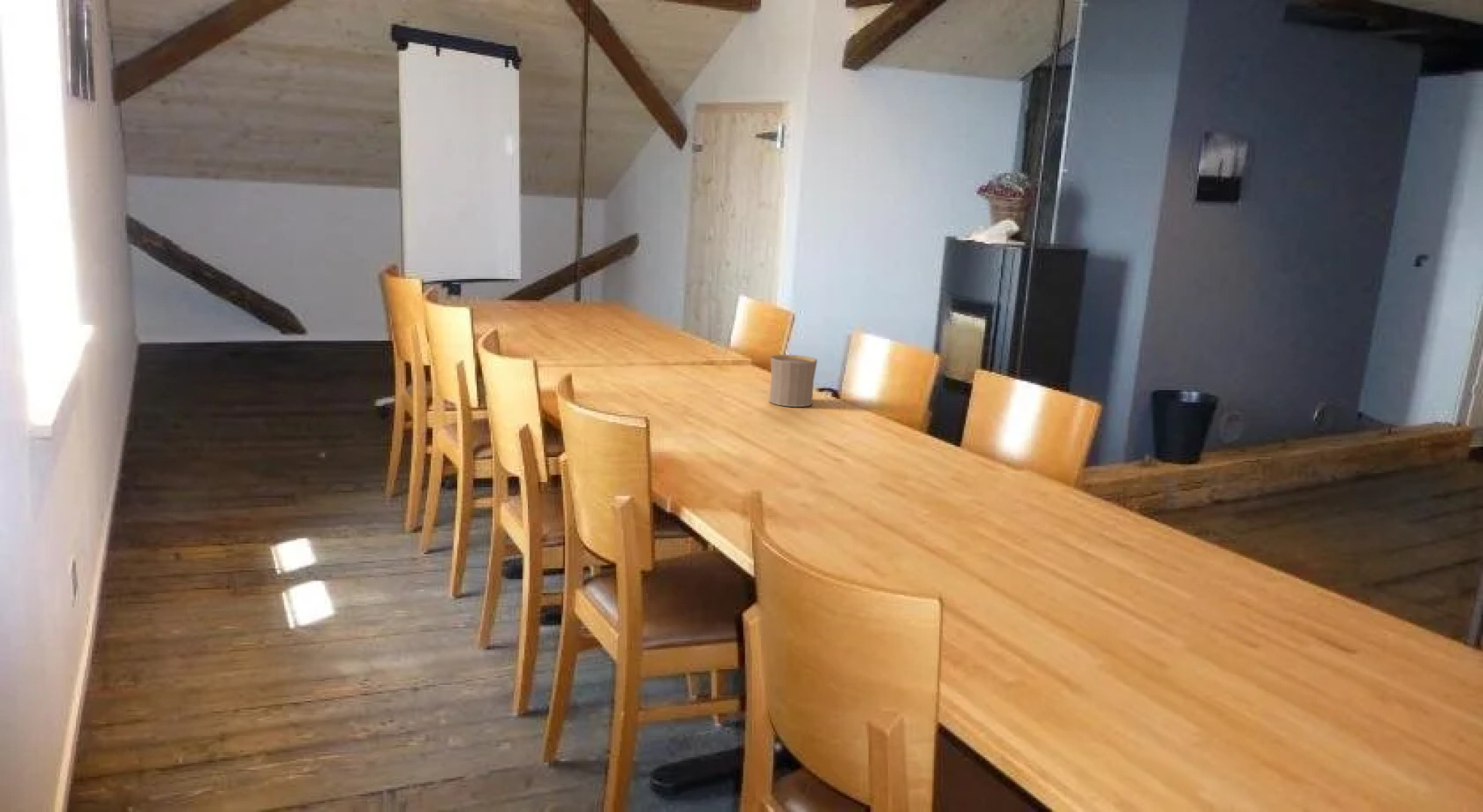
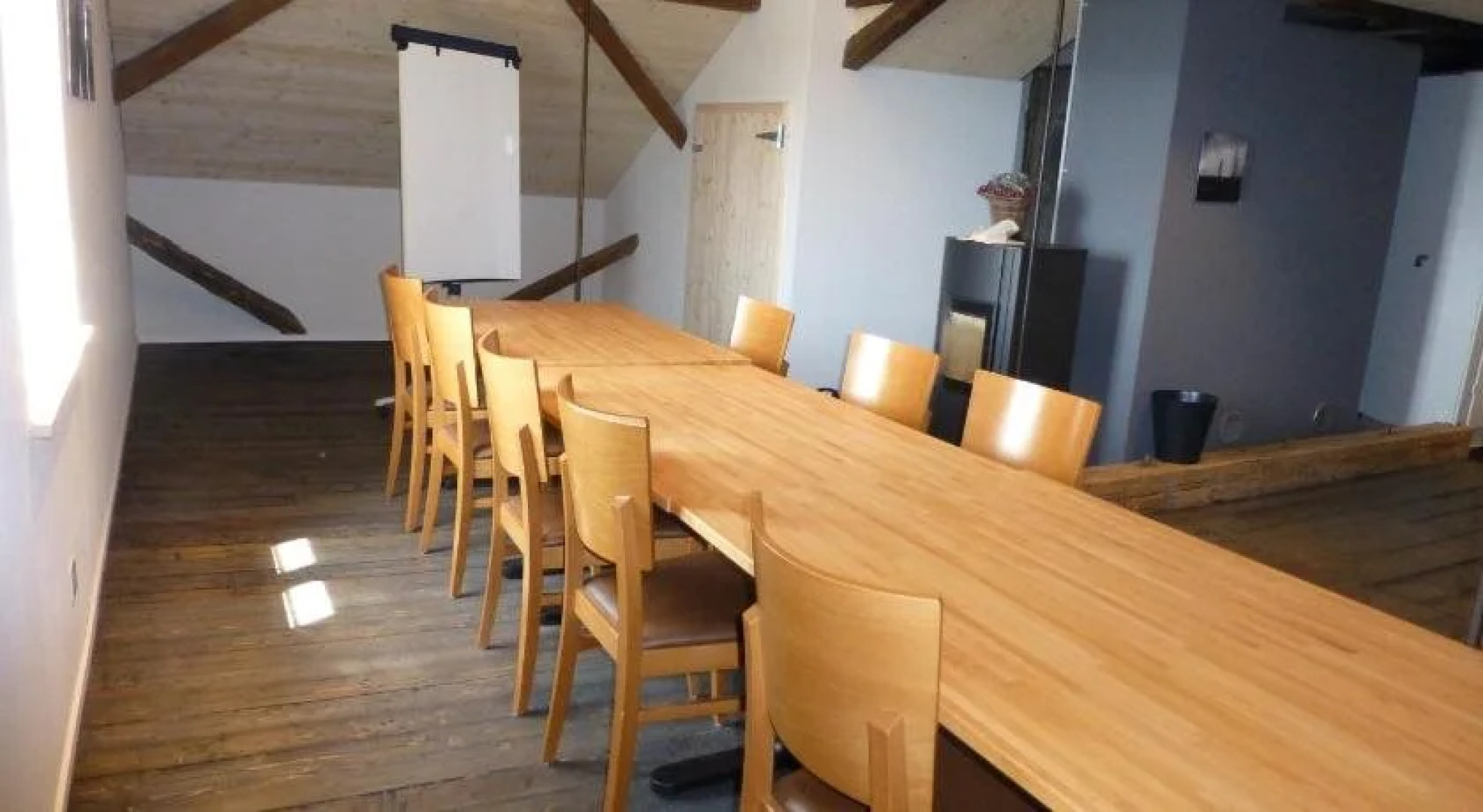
- cup [769,354,818,408]
